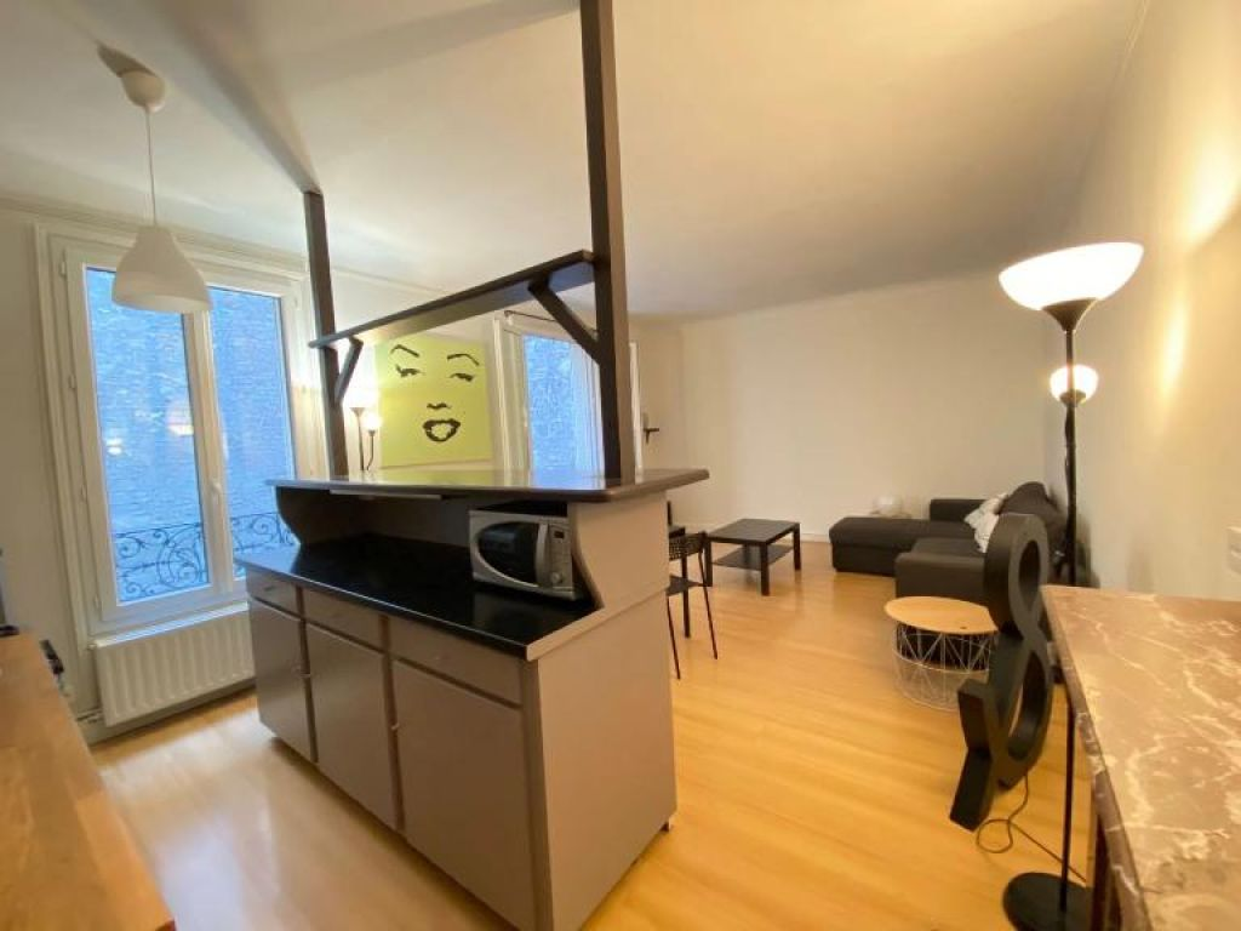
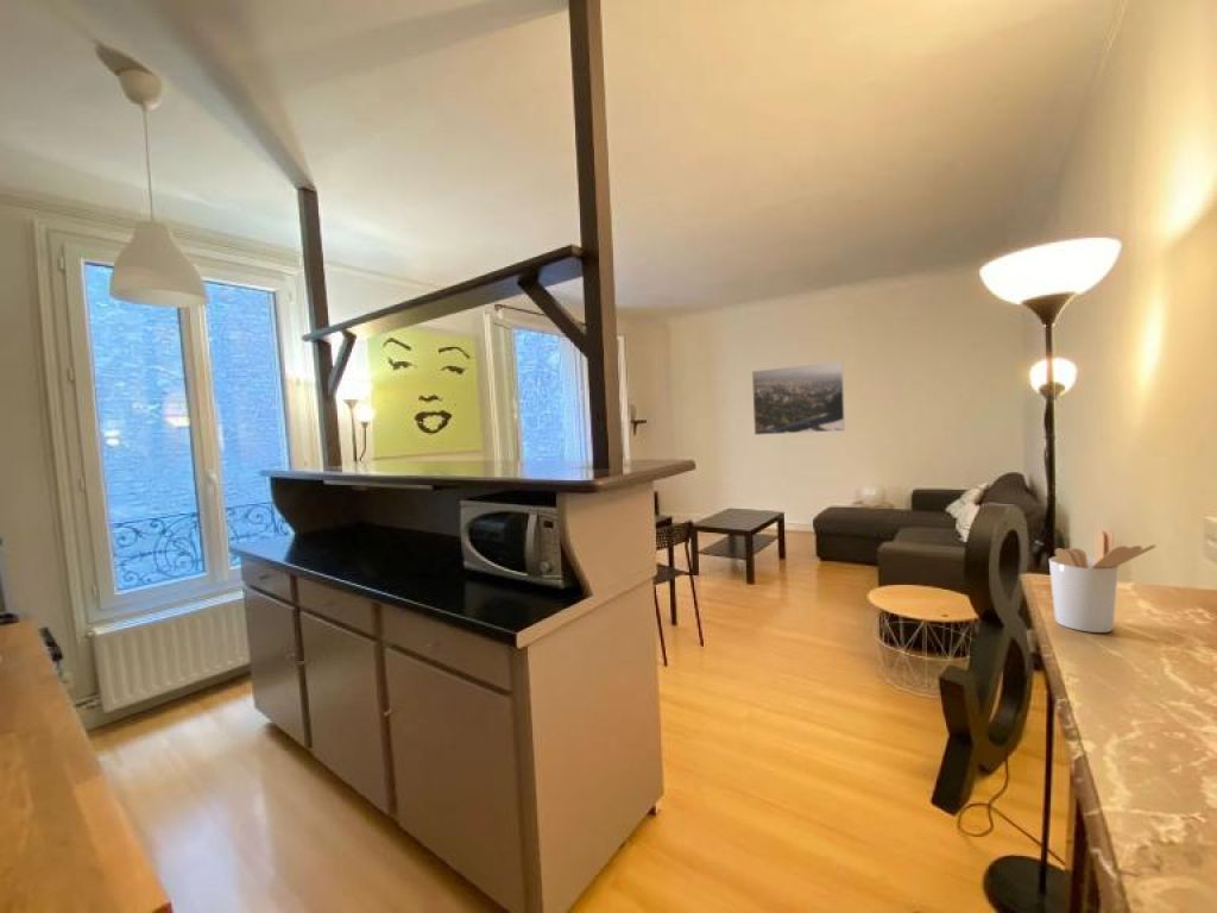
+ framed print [751,360,846,436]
+ utensil holder [1048,528,1158,634]
